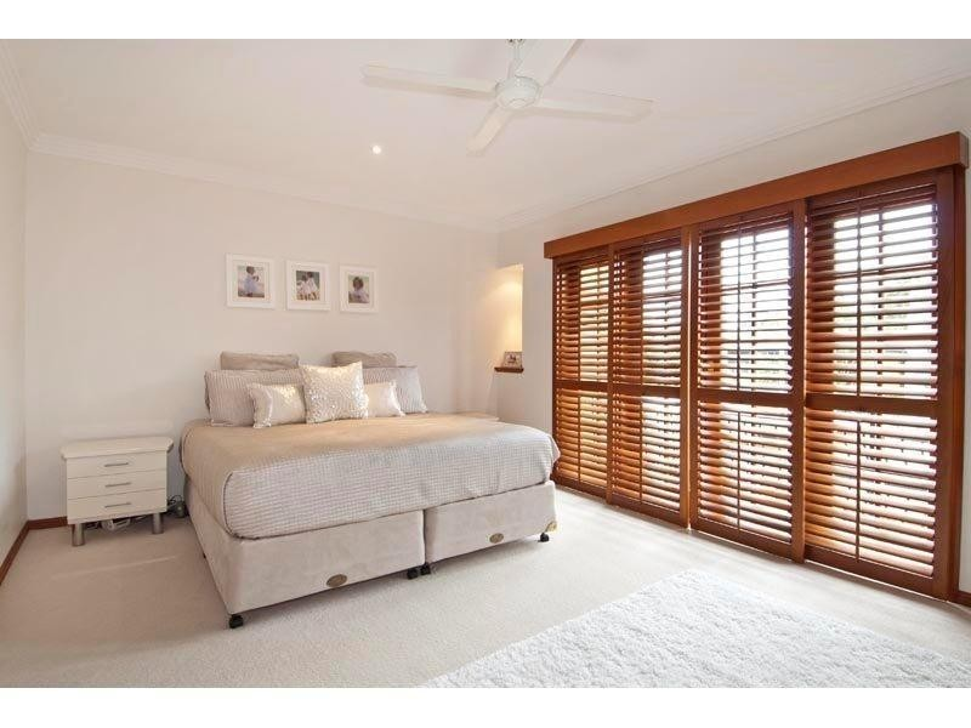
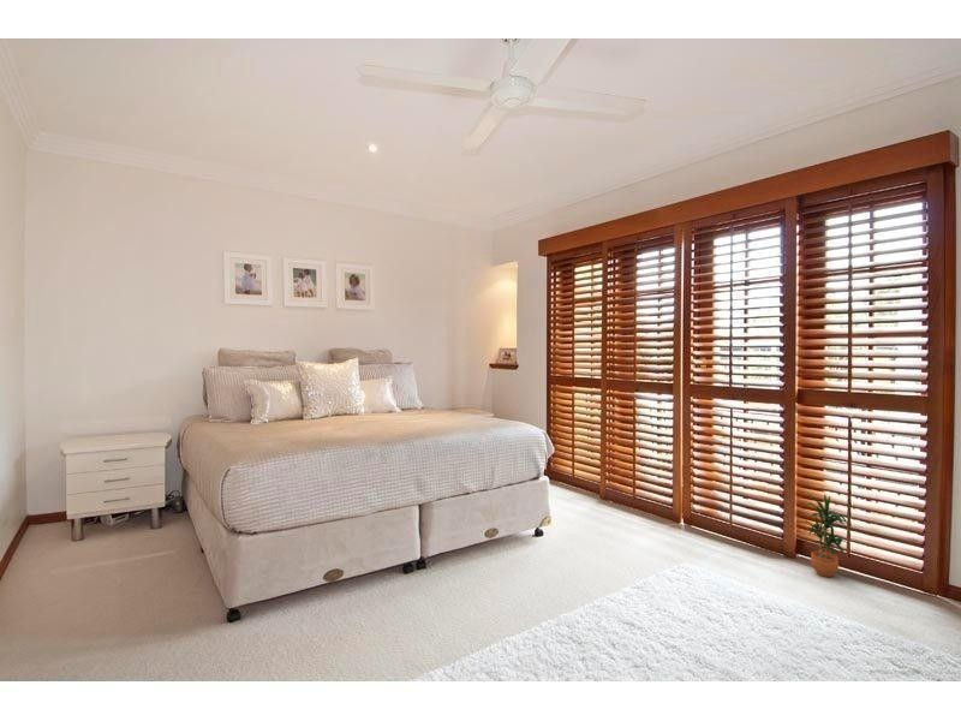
+ potted plant [800,494,855,578]
